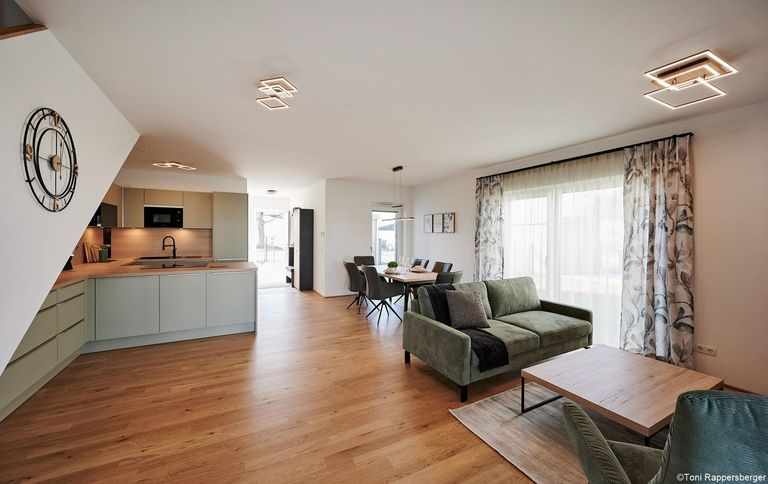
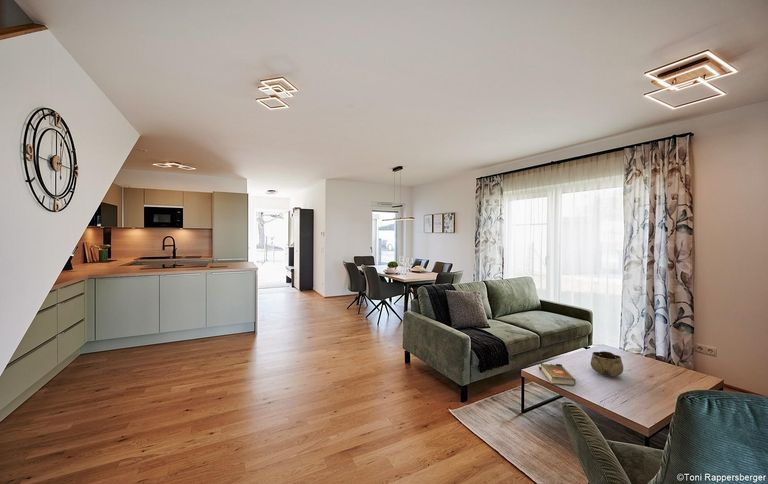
+ book [537,362,577,386]
+ decorative bowl [590,350,624,378]
